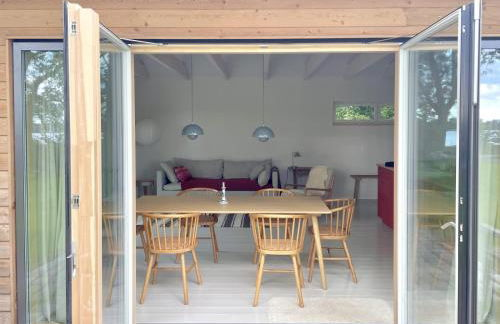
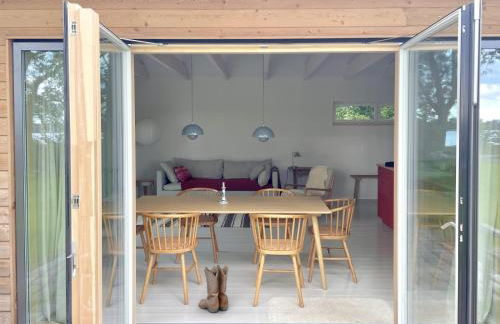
+ boots [198,263,229,313]
